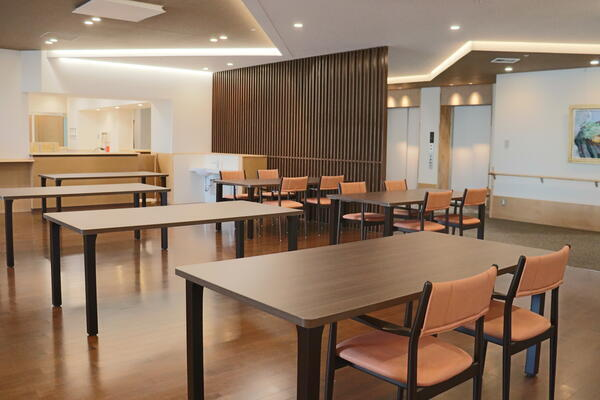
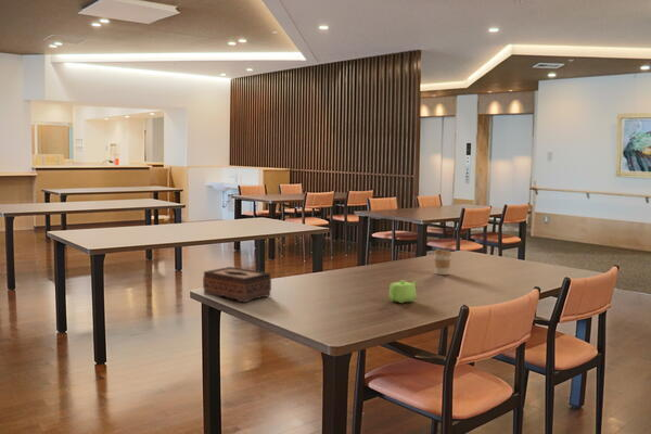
+ coffee cup [433,248,452,276]
+ tissue box [202,266,272,304]
+ teapot [388,279,418,304]
